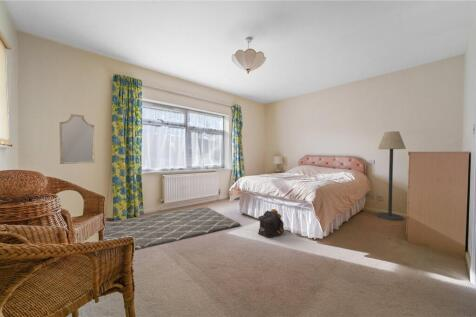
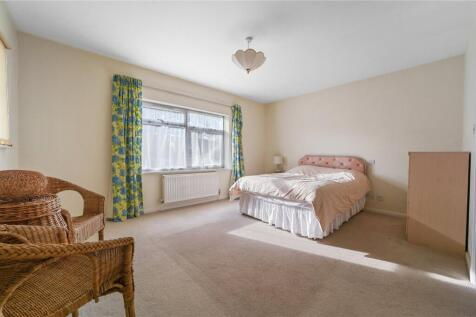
- home mirror [58,113,96,165]
- rug [104,206,241,251]
- floor lamp [376,130,407,221]
- backpack [257,208,285,239]
